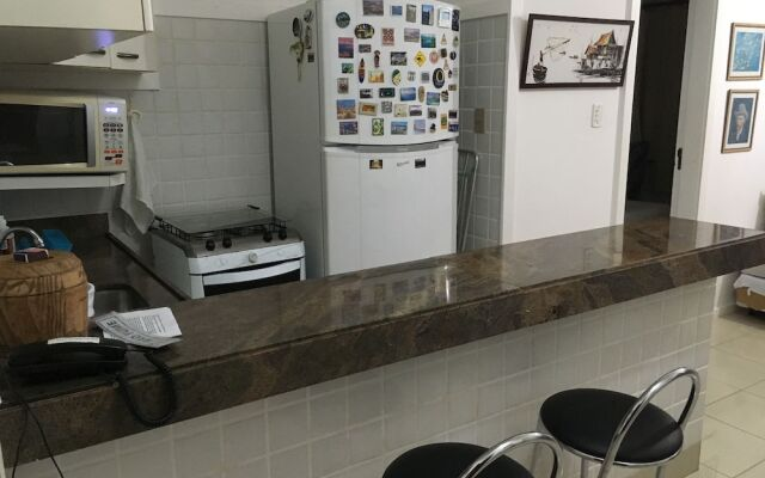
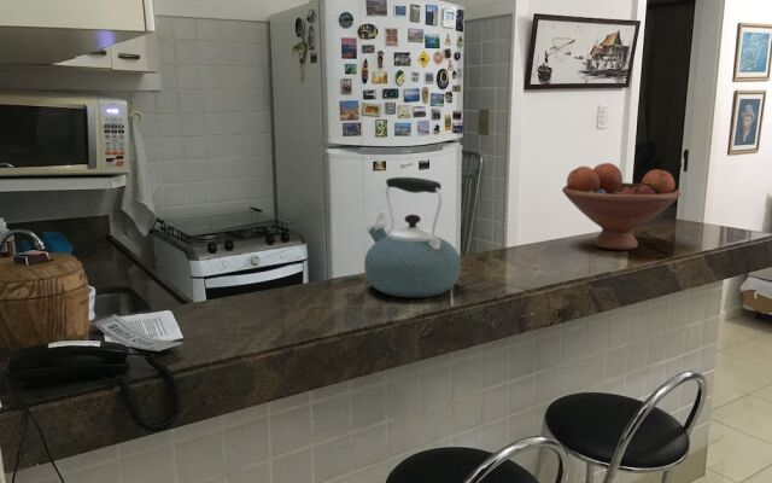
+ kettle [363,176,462,299]
+ fruit bowl [561,162,682,251]
